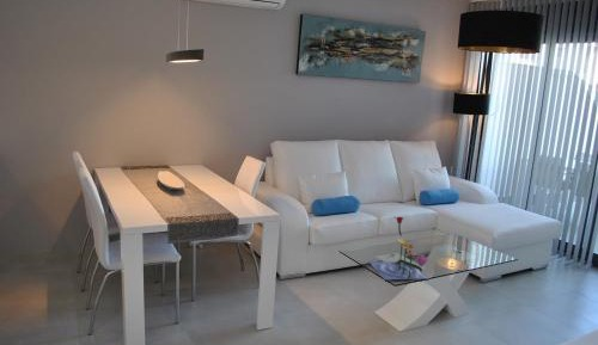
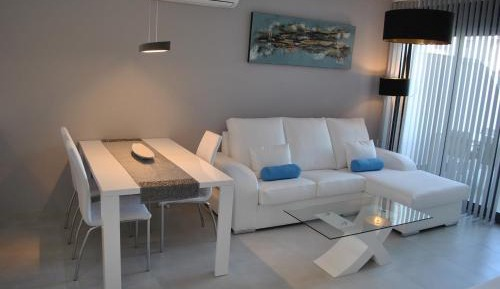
- flower [368,215,431,281]
